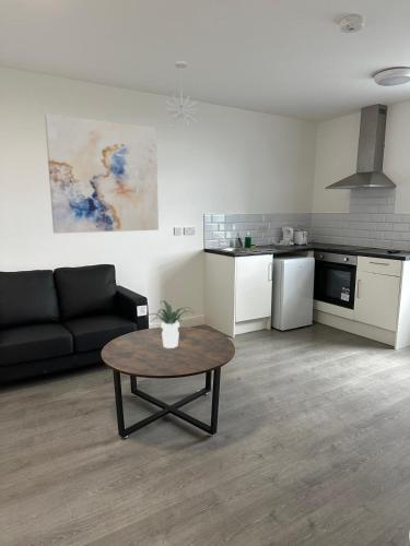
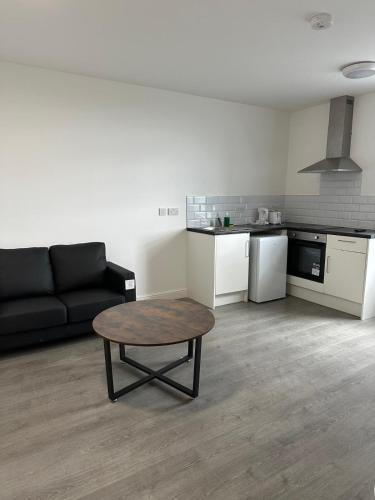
- pendant light [164,60,199,131]
- wall art [44,112,160,235]
- potted plant [143,299,197,349]
